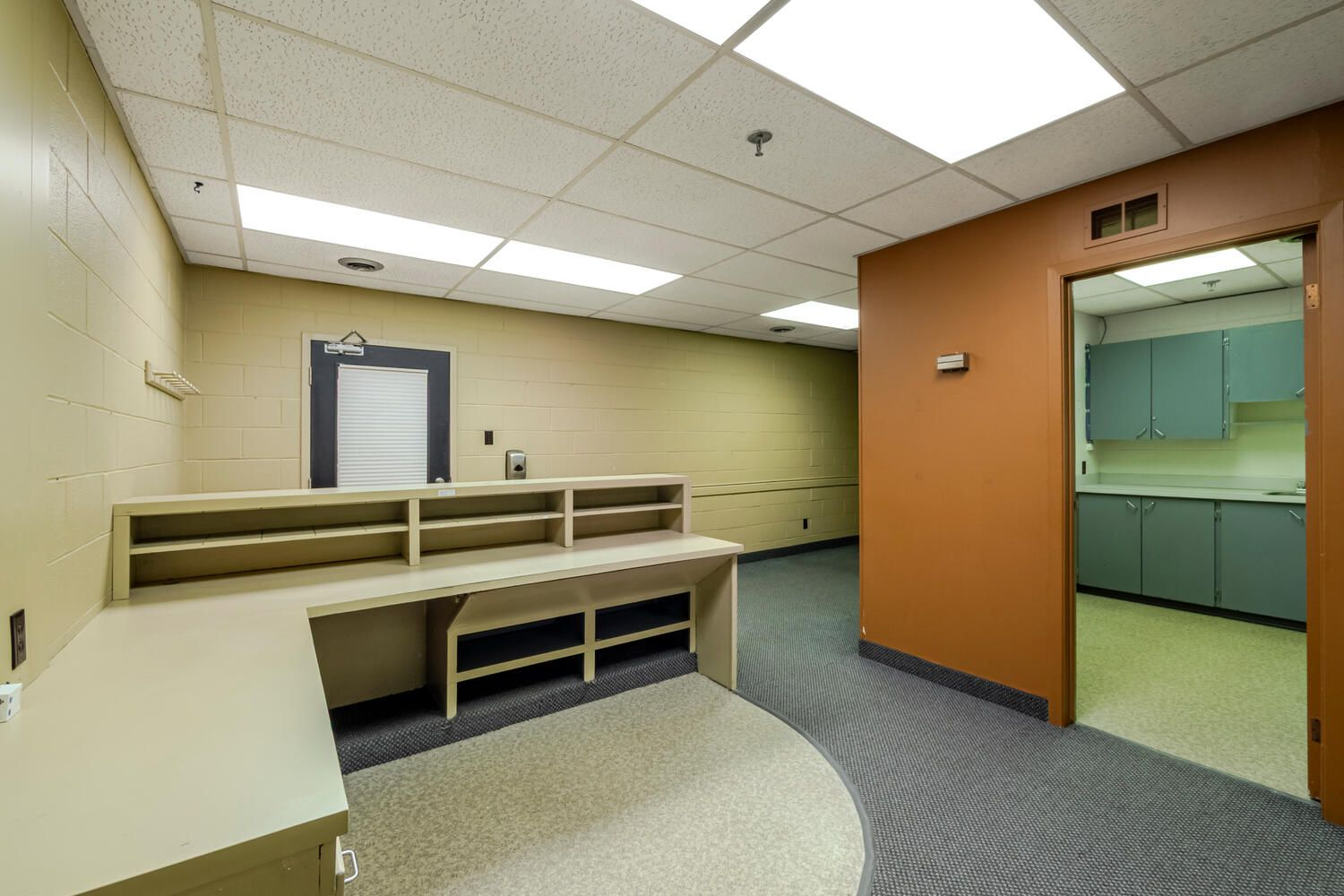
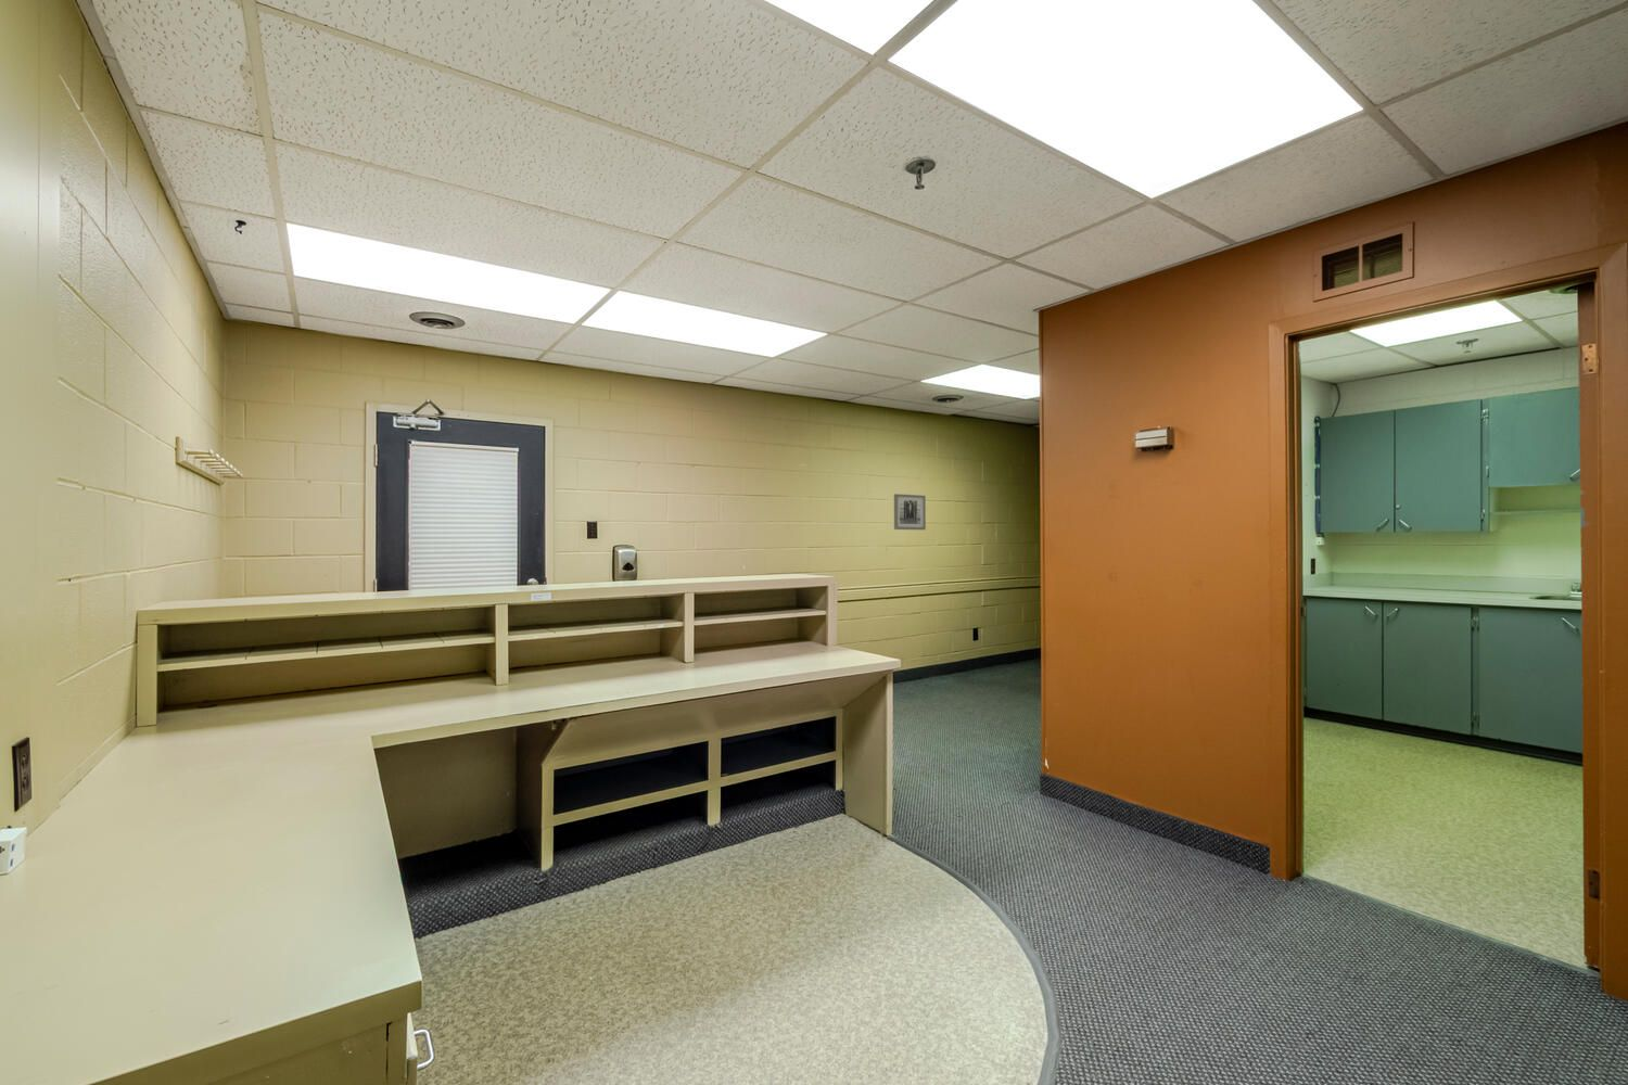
+ wall art [893,493,927,530]
